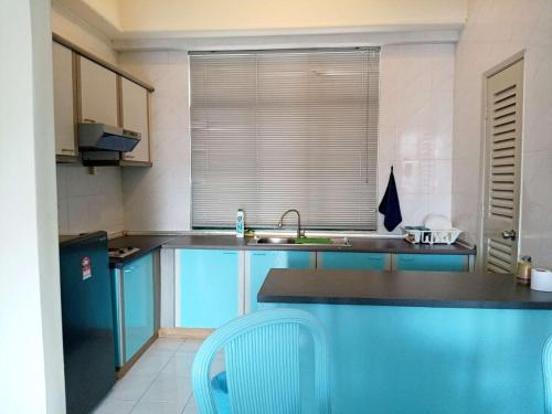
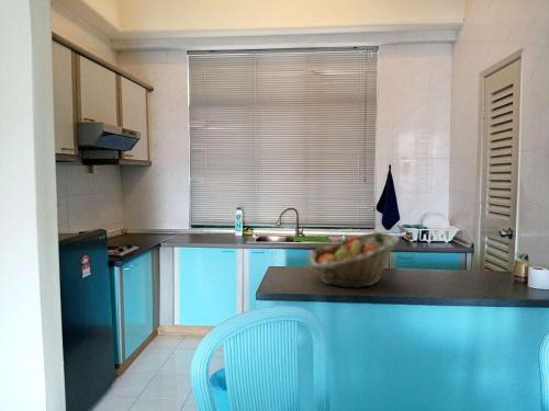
+ fruit basket [310,231,400,289]
